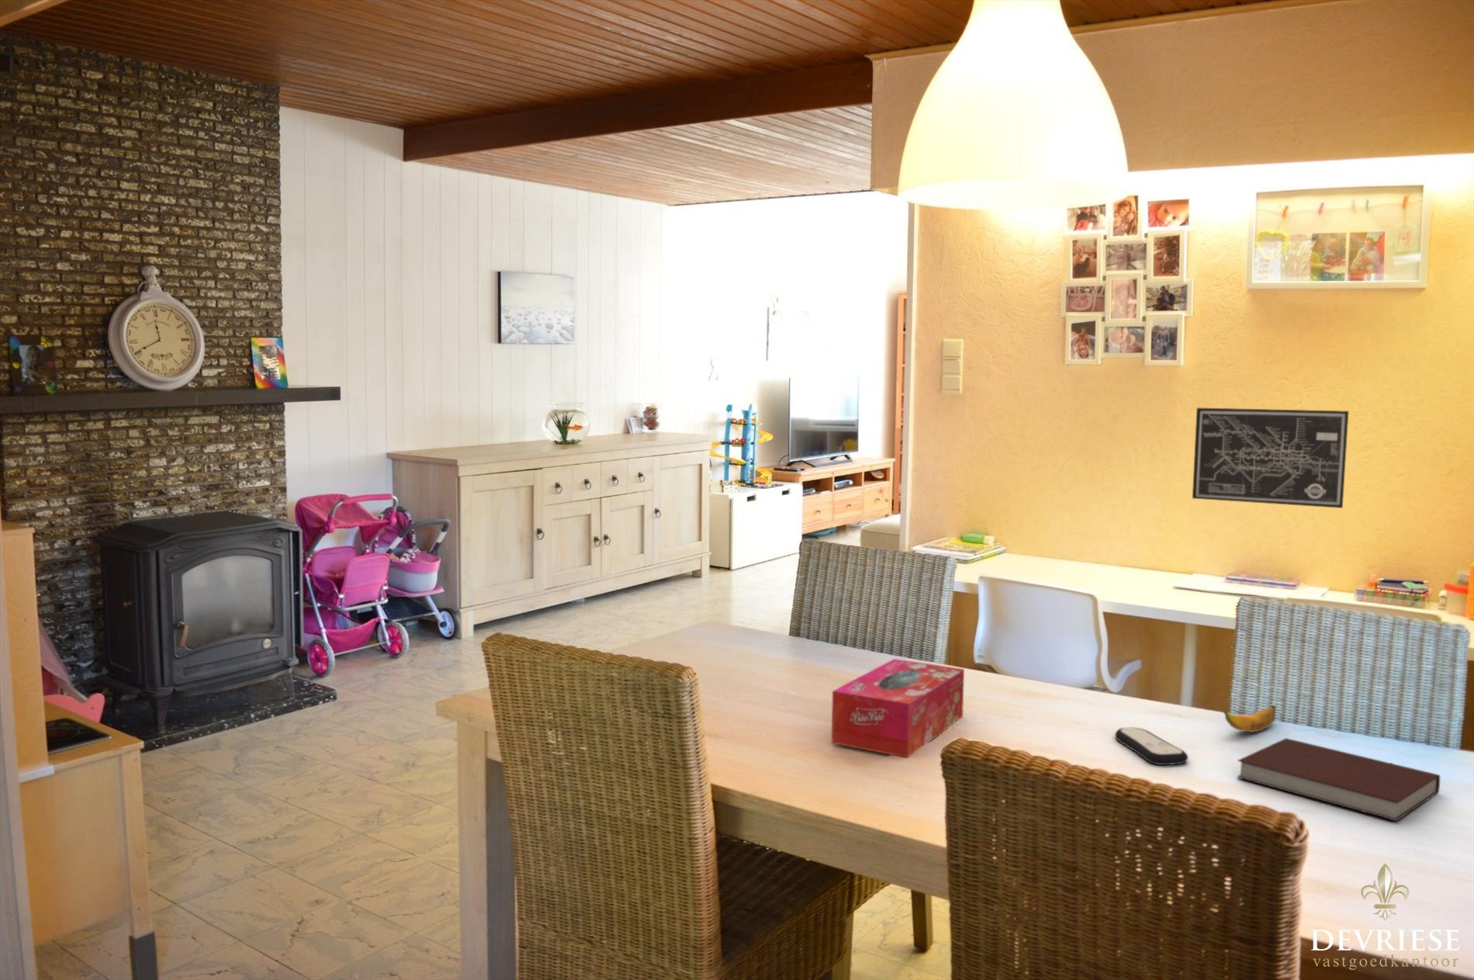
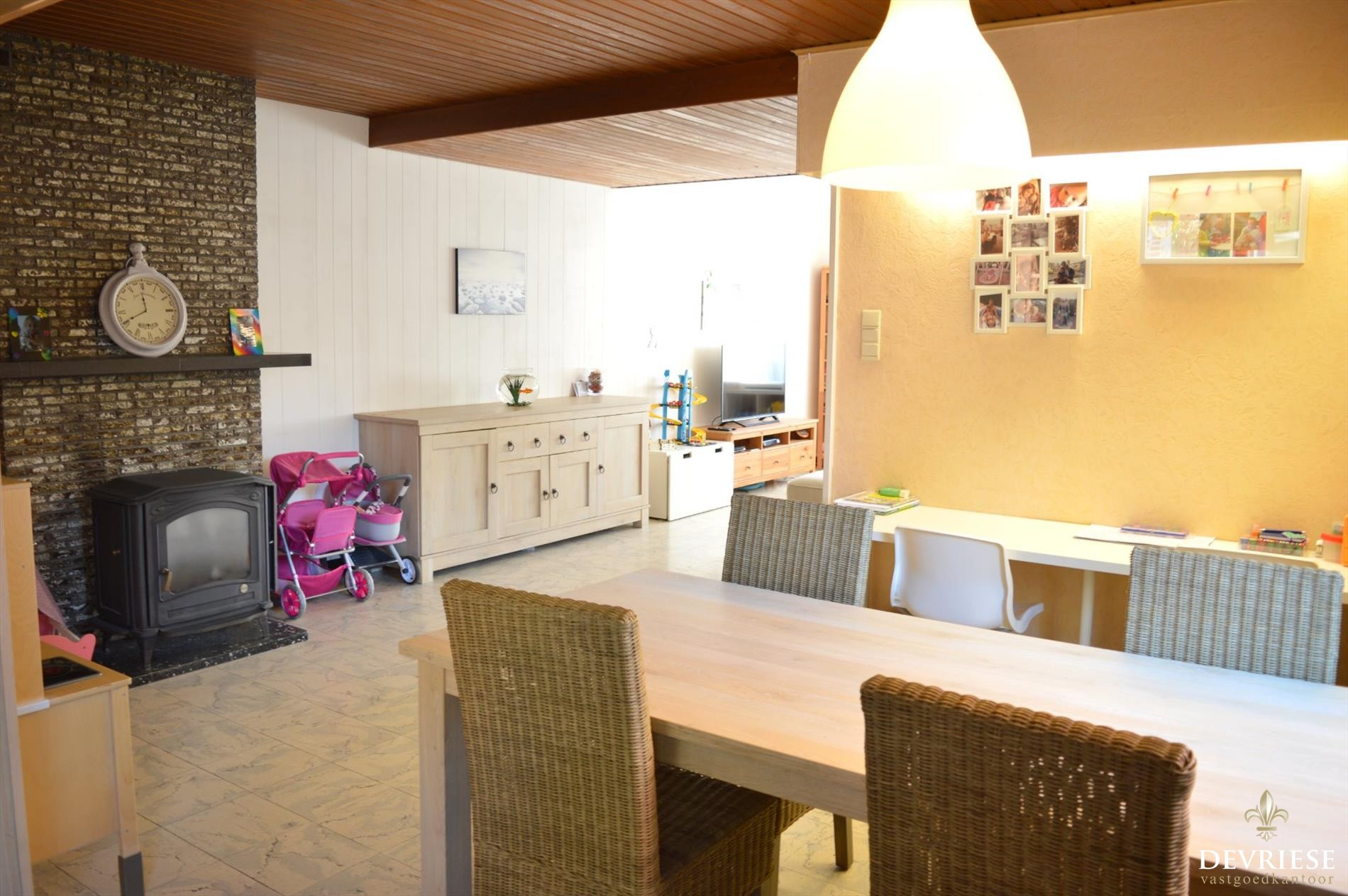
- wall art [1192,407,1349,509]
- banana [1223,704,1276,733]
- notebook [1236,737,1440,821]
- remote control [1114,726,1190,766]
- tissue box [831,658,966,759]
